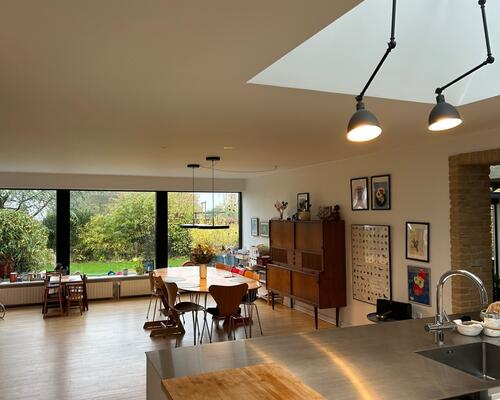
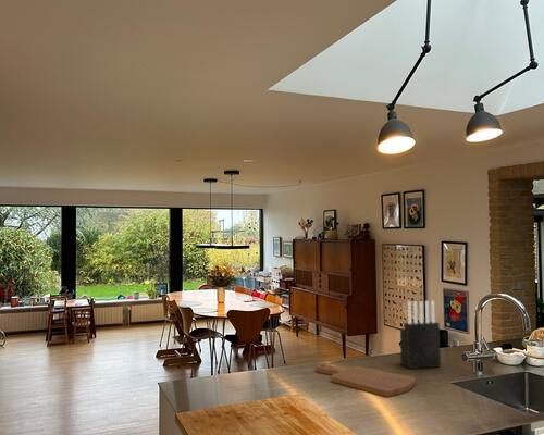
+ cutting board [316,363,417,398]
+ knife block [399,300,442,370]
